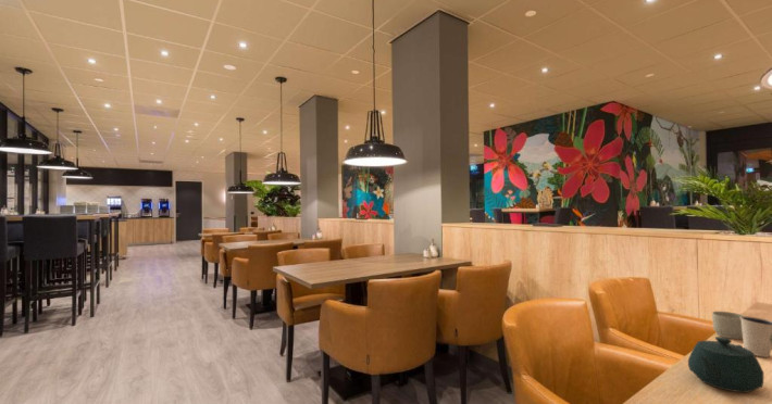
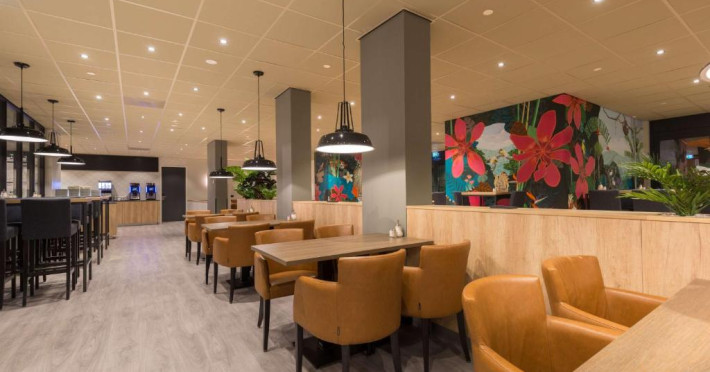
- teapot [687,336,764,393]
- mug [711,311,745,340]
- dixie cup [740,315,772,358]
